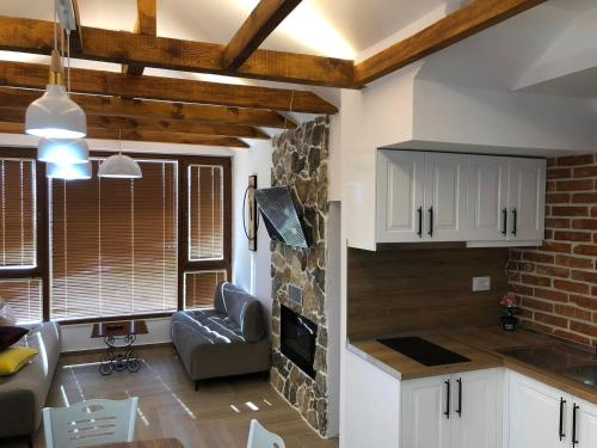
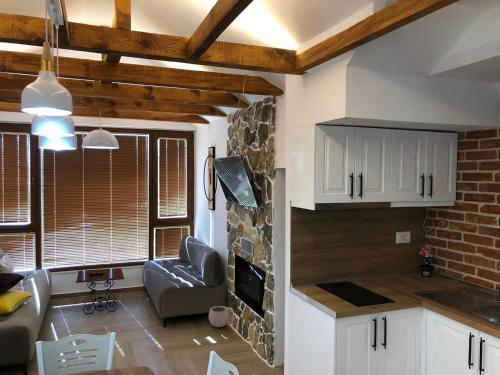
+ plant pot [208,302,230,328]
